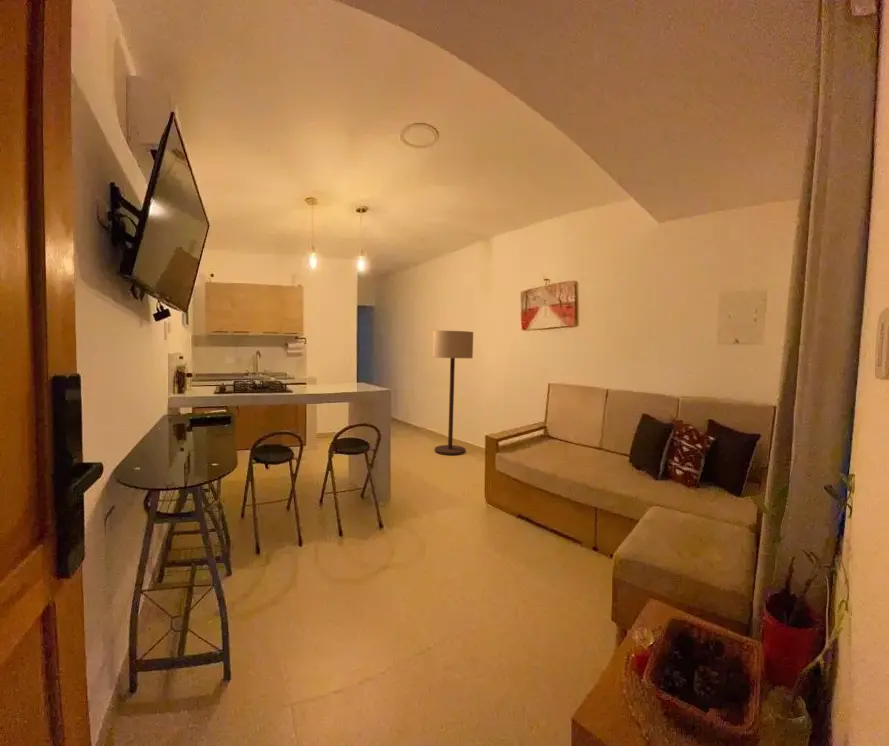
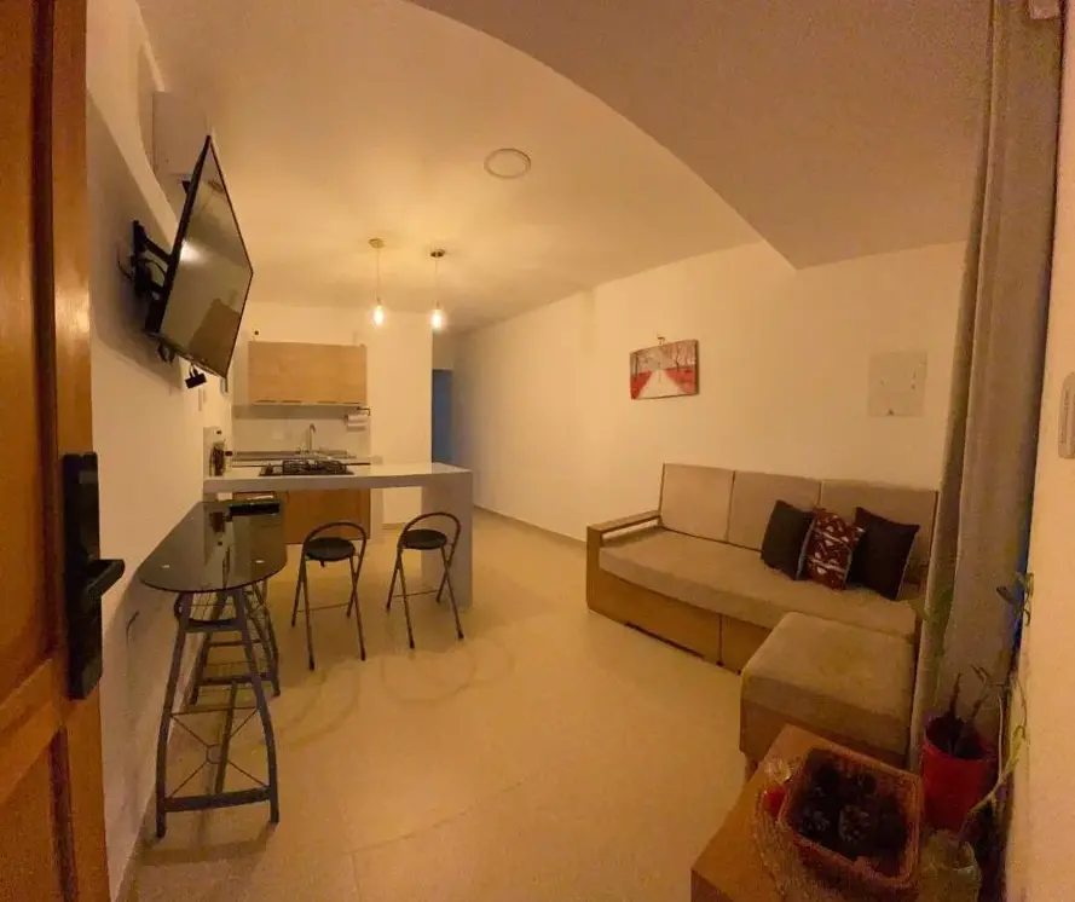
- floor lamp [432,330,474,456]
